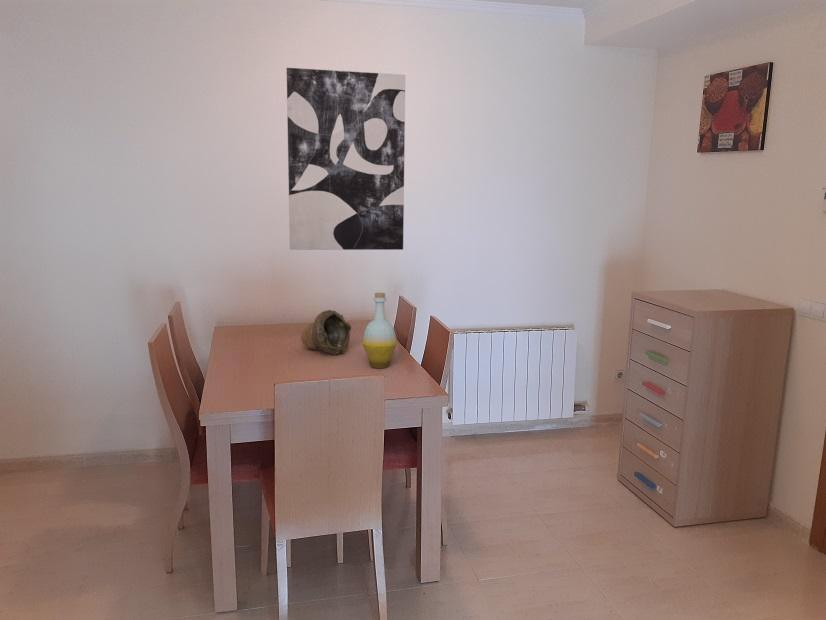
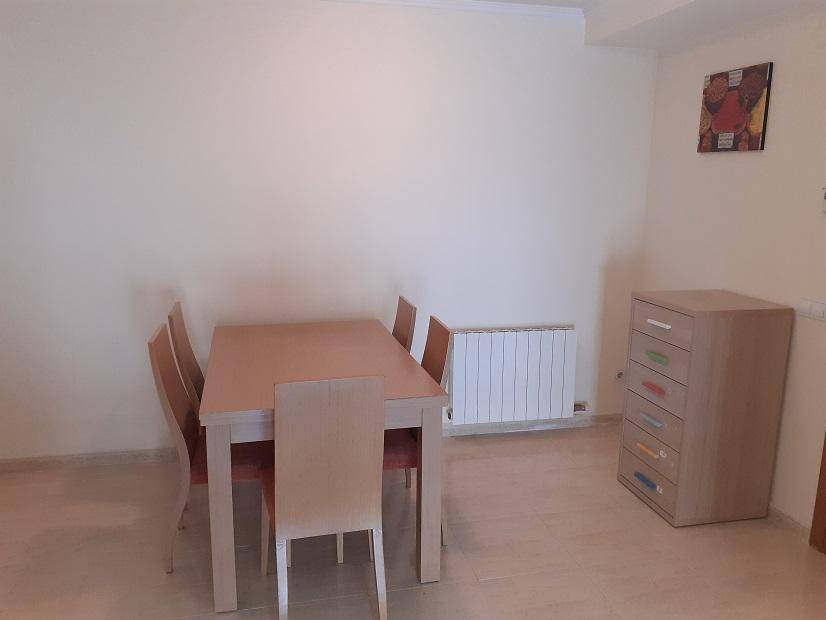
- wall art [286,67,406,251]
- decorative bowl [300,309,352,356]
- bottle [361,292,398,369]
